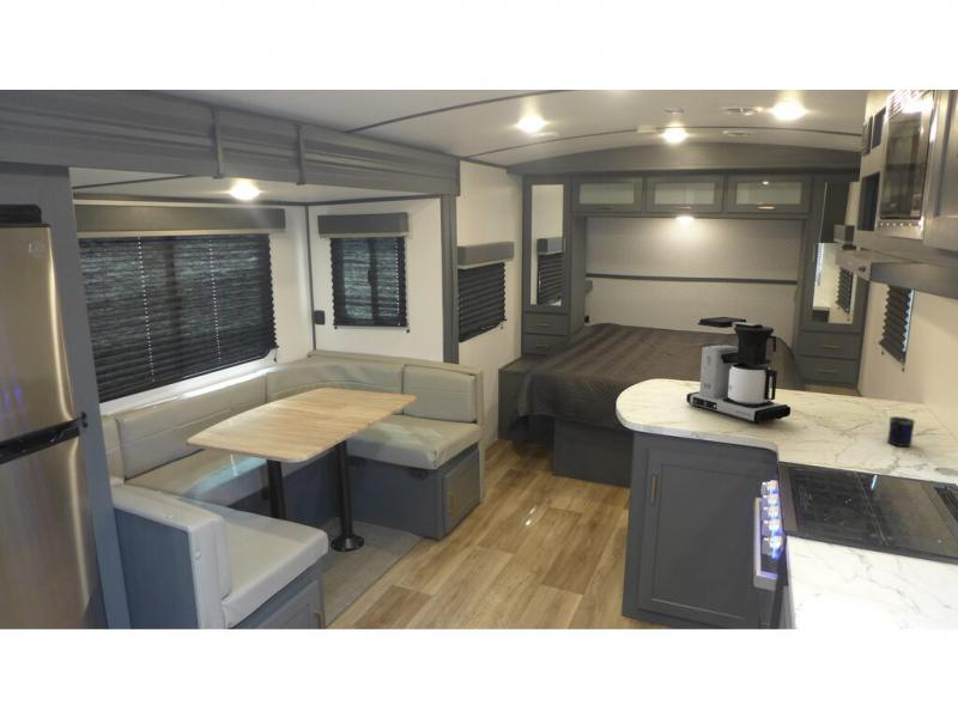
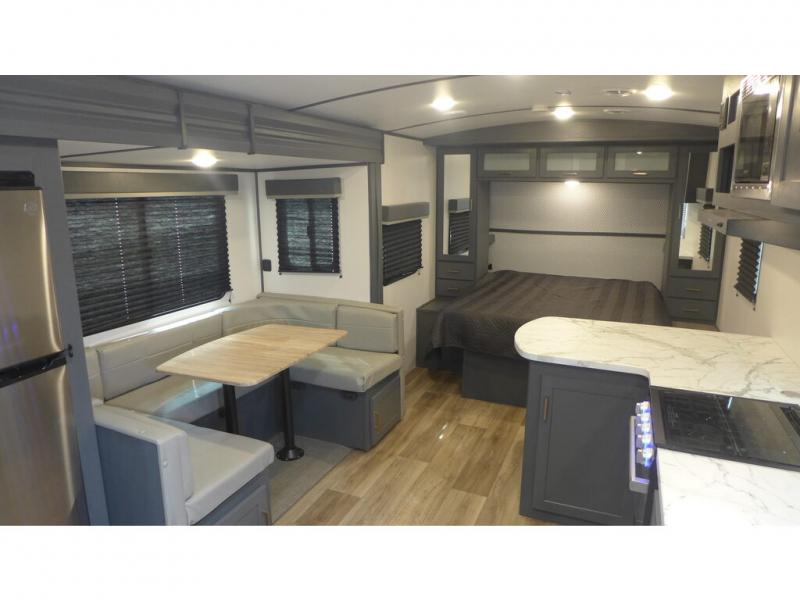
- mug [886,415,916,448]
- coffee maker [685,316,792,426]
